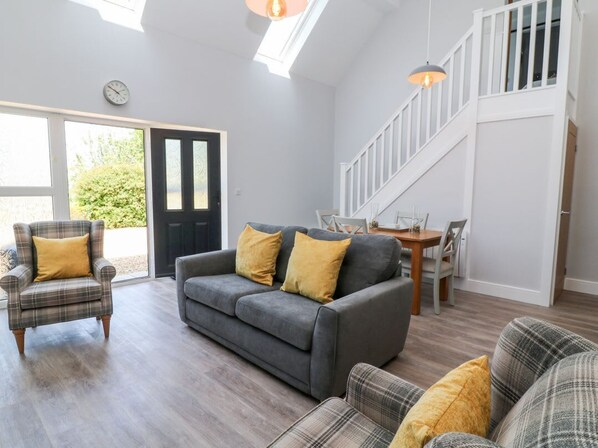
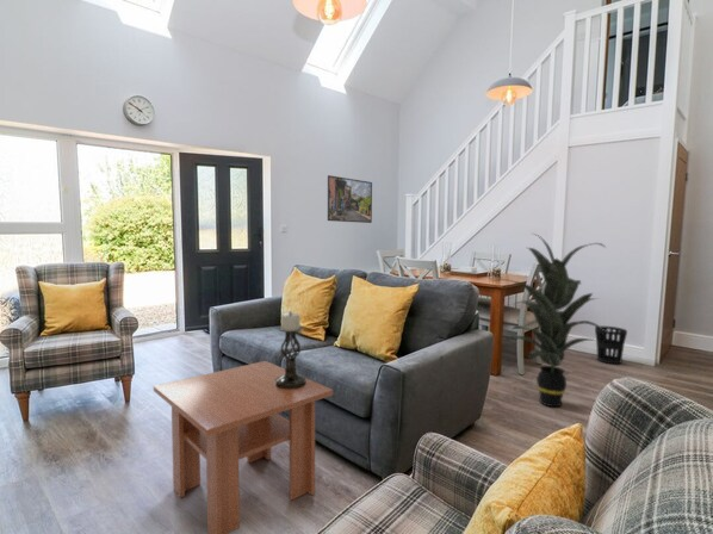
+ wastebasket [594,325,628,365]
+ coffee table [153,360,334,534]
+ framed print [327,174,373,224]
+ candle holder [275,310,306,389]
+ indoor plant [494,232,607,408]
